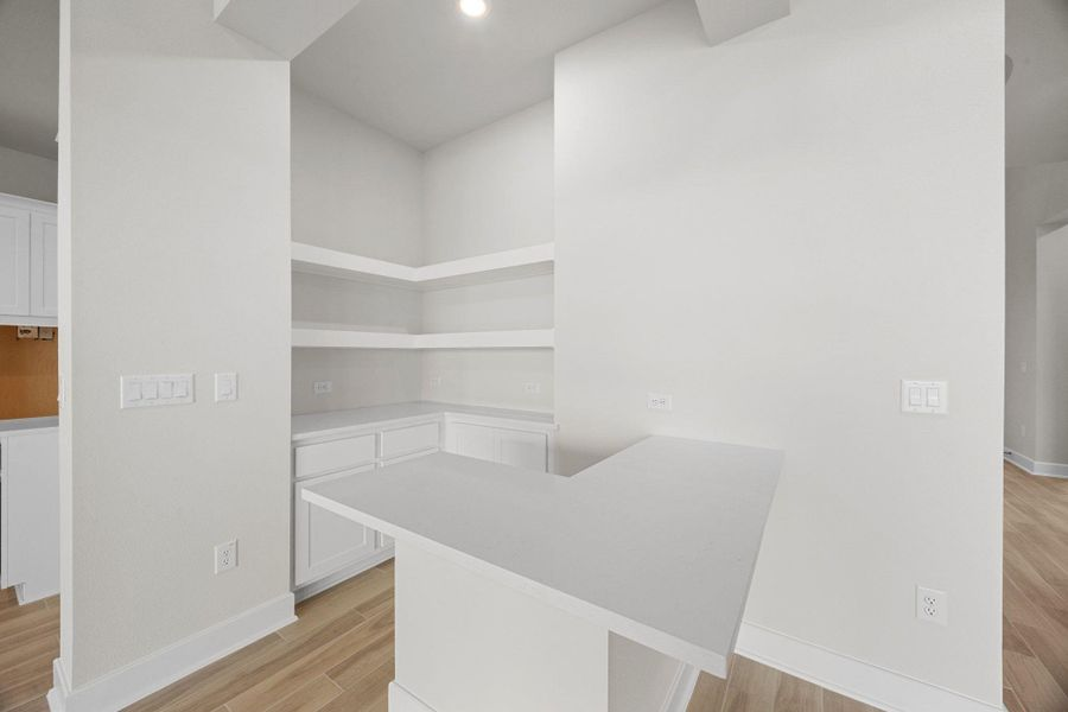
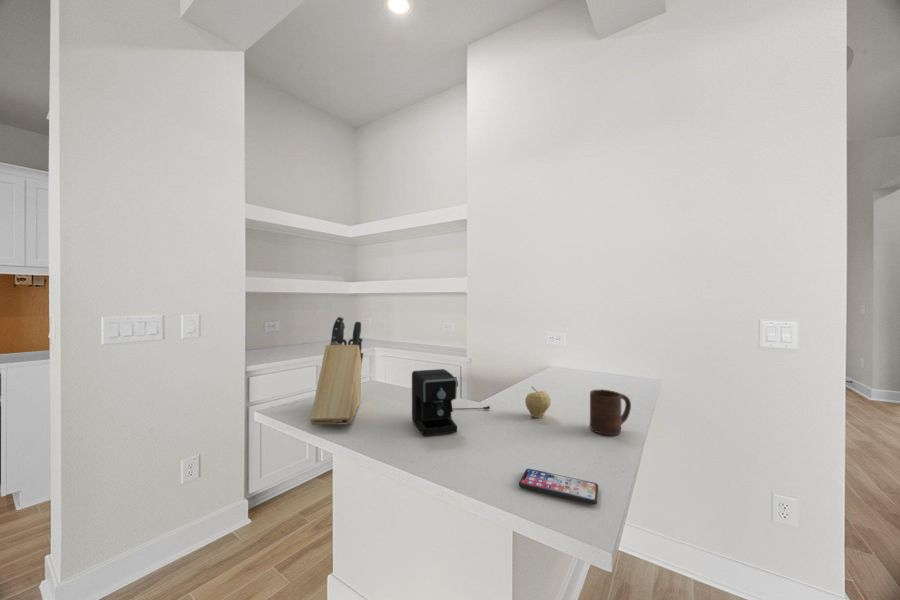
+ cup [589,389,632,436]
+ knife block [309,315,364,426]
+ coffee maker [411,368,491,437]
+ smartphone [518,468,599,506]
+ fruit [524,385,552,419]
